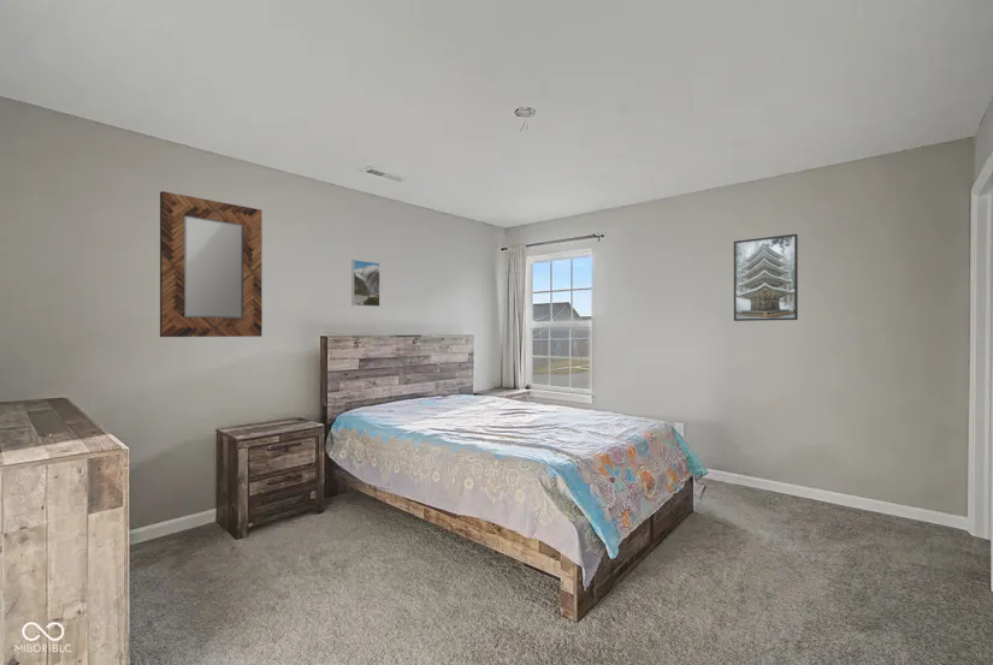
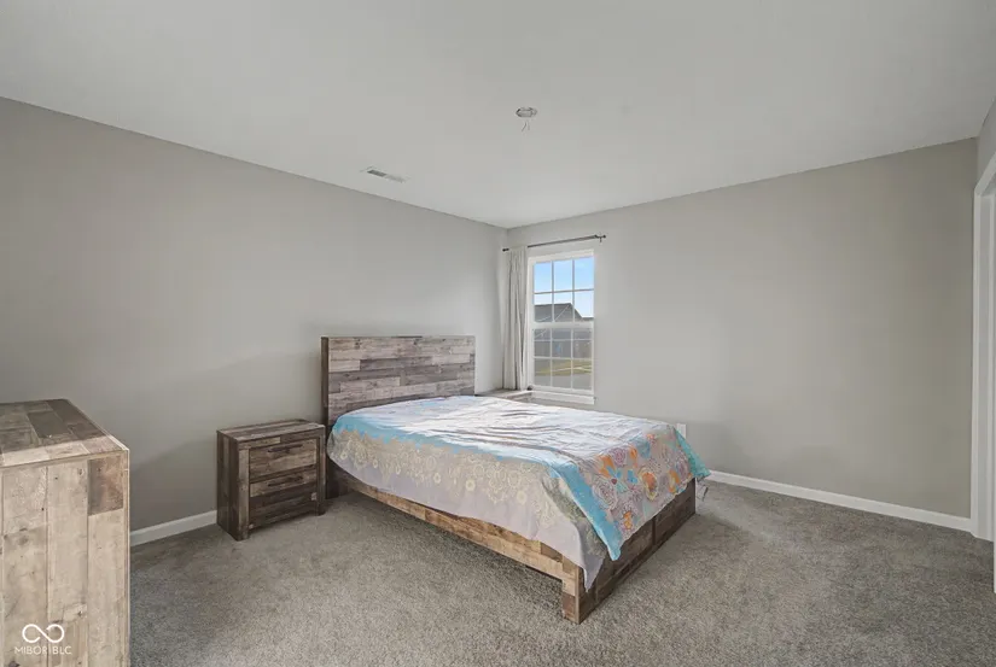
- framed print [733,233,799,322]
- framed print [350,259,380,308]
- home mirror [159,190,264,338]
